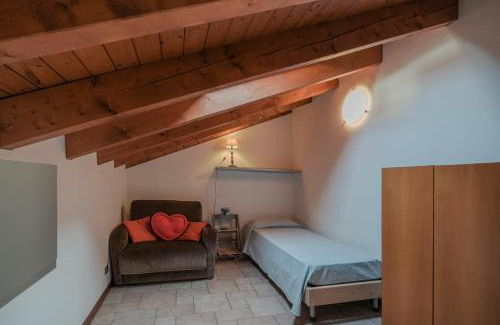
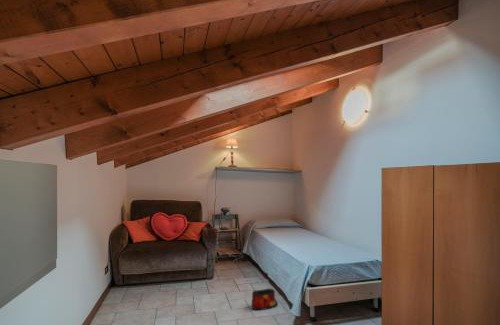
+ bag [251,288,279,311]
